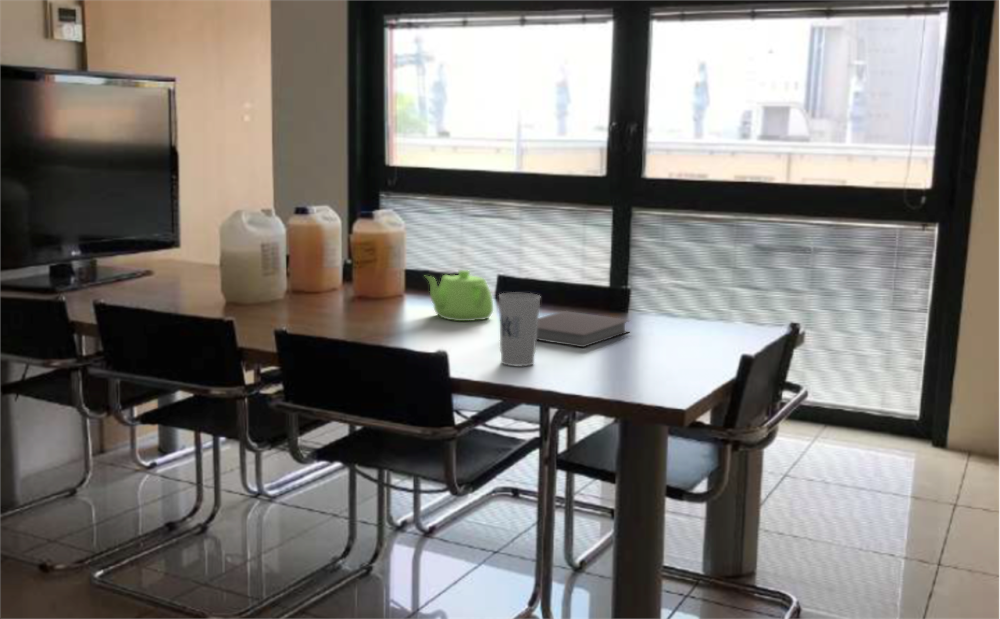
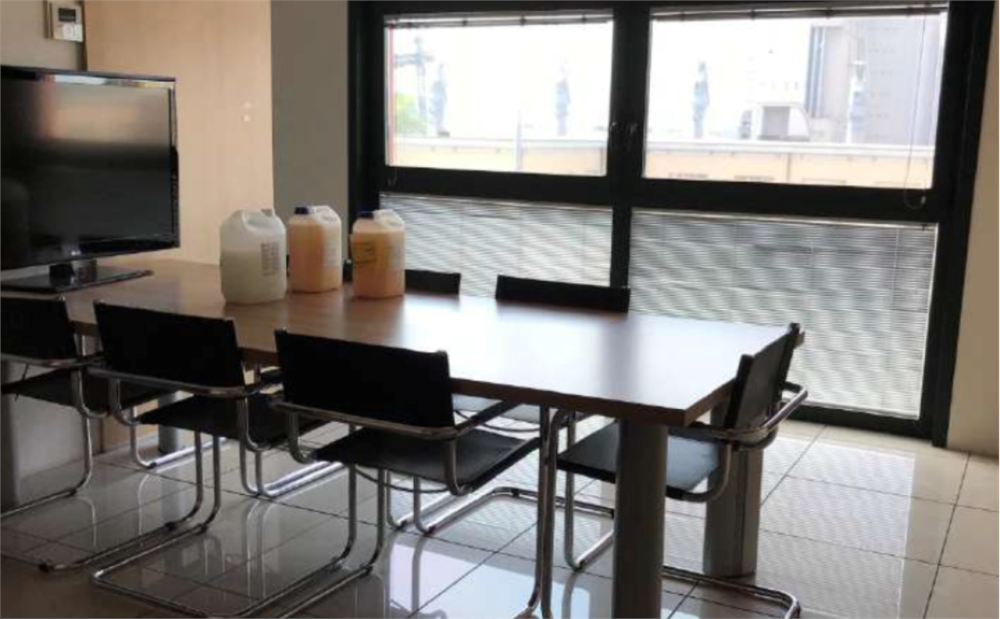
- teapot [422,269,494,322]
- notebook [536,310,632,348]
- cup [498,292,541,367]
